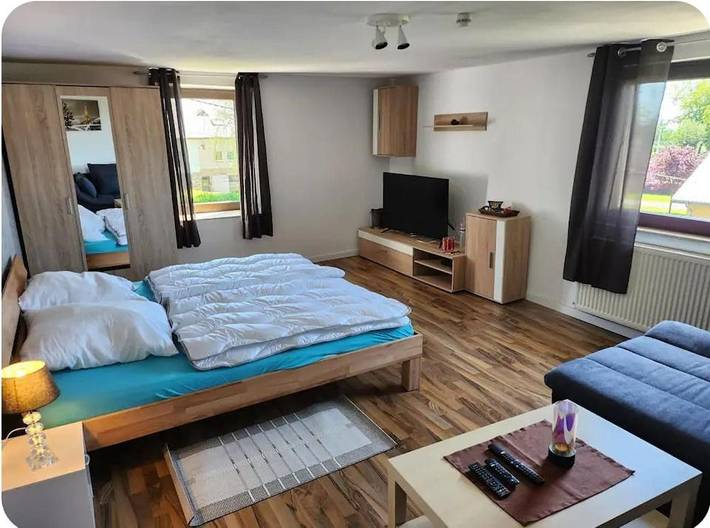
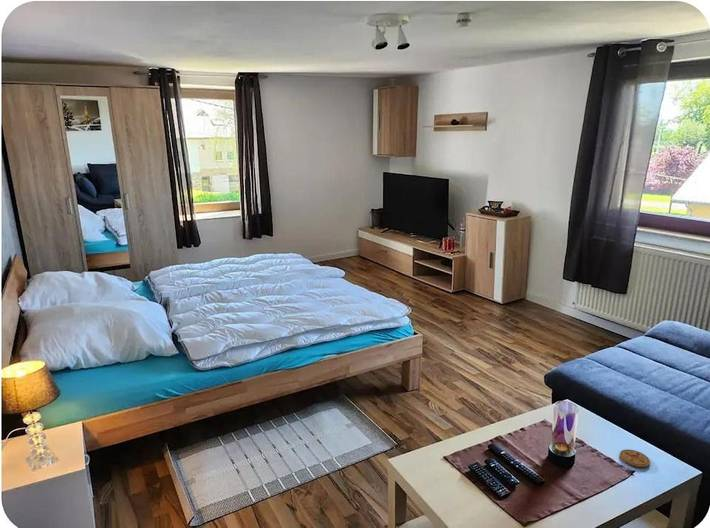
+ coaster [619,448,651,468]
